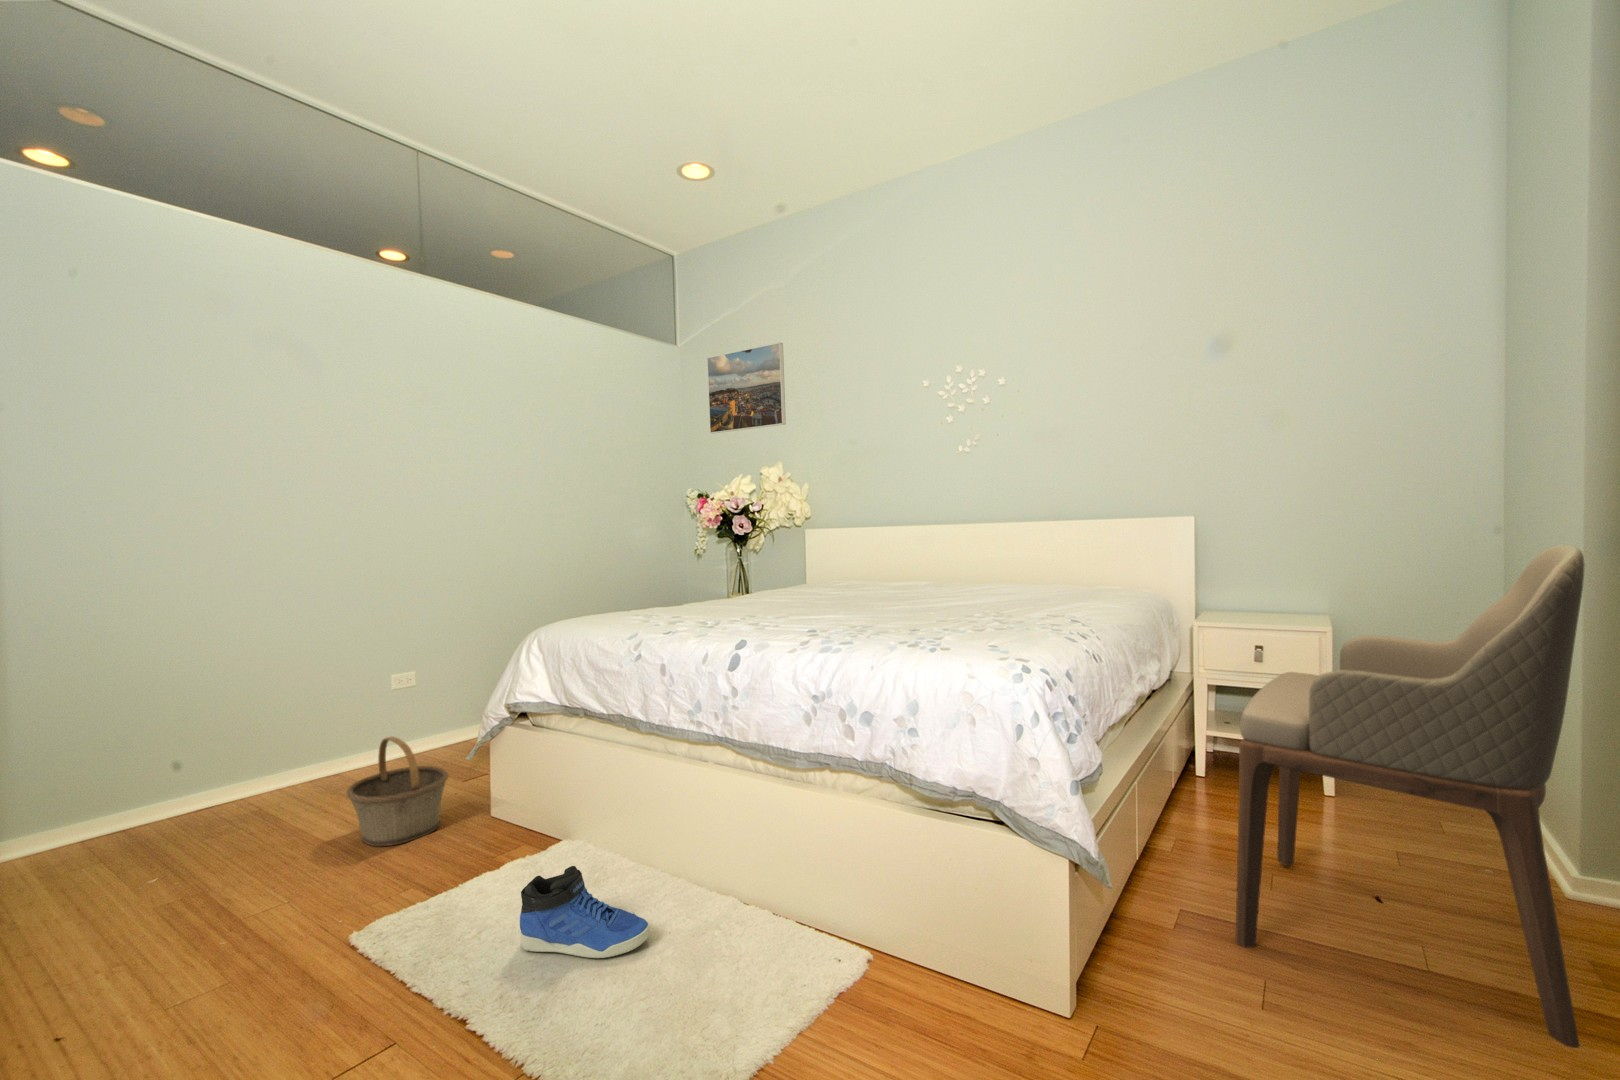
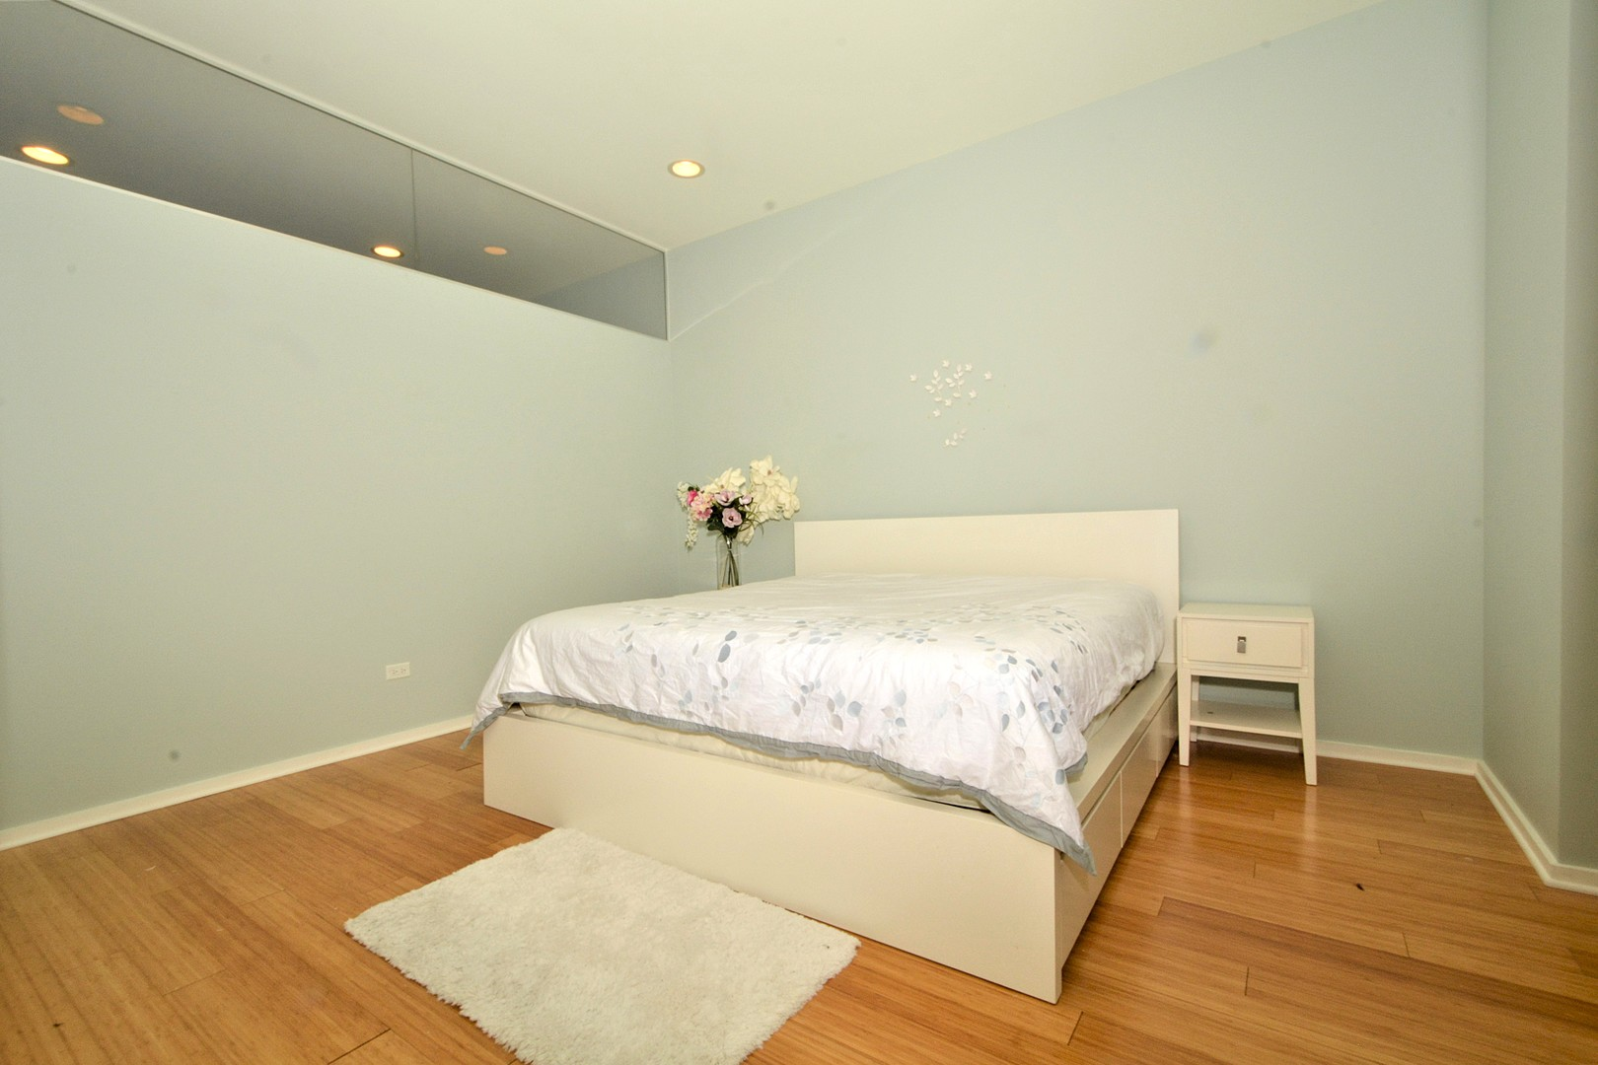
- sneaker [520,865,651,959]
- armchair [1234,544,1586,1049]
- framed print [706,342,787,434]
- basket [345,735,450,847]
